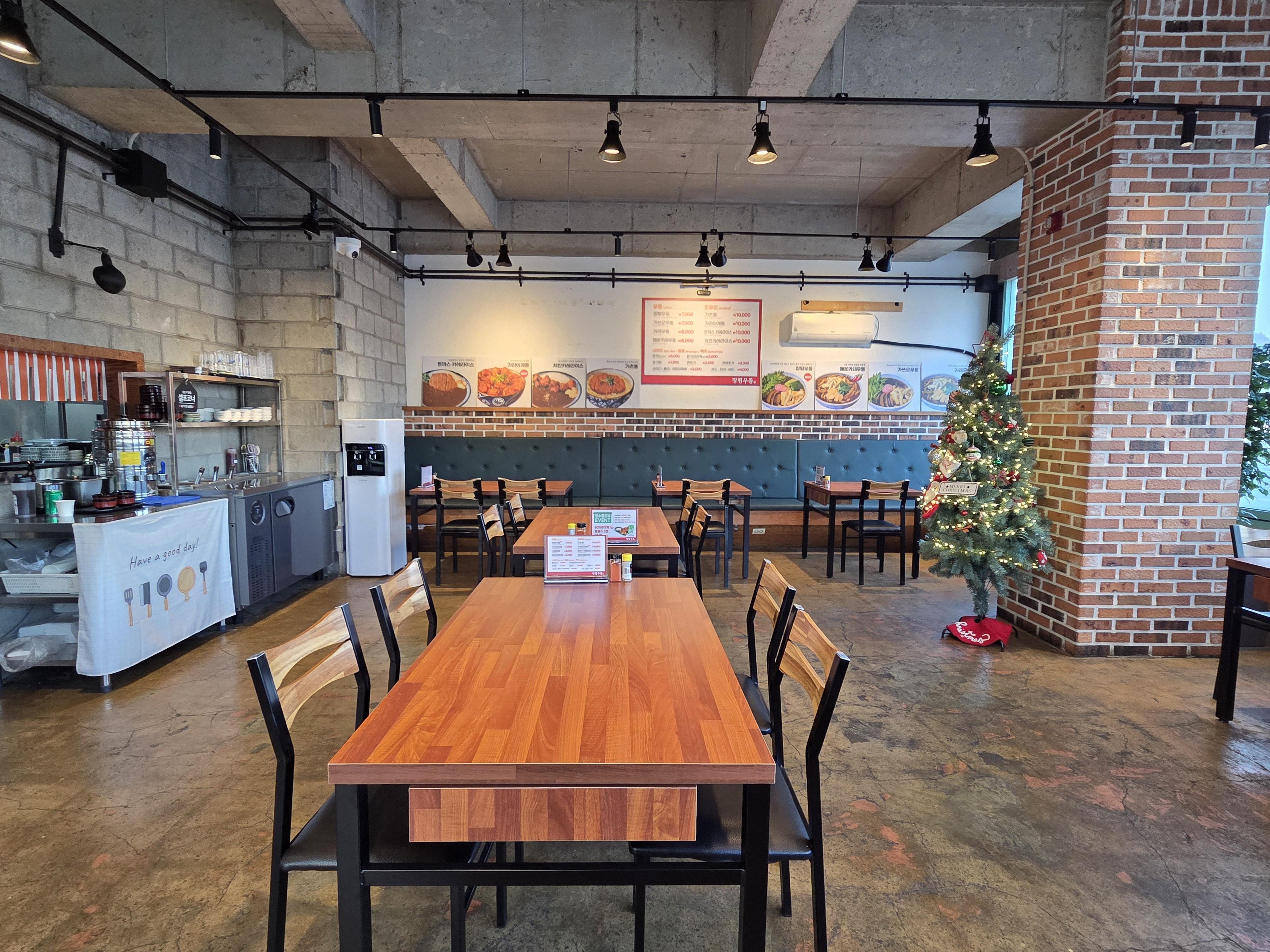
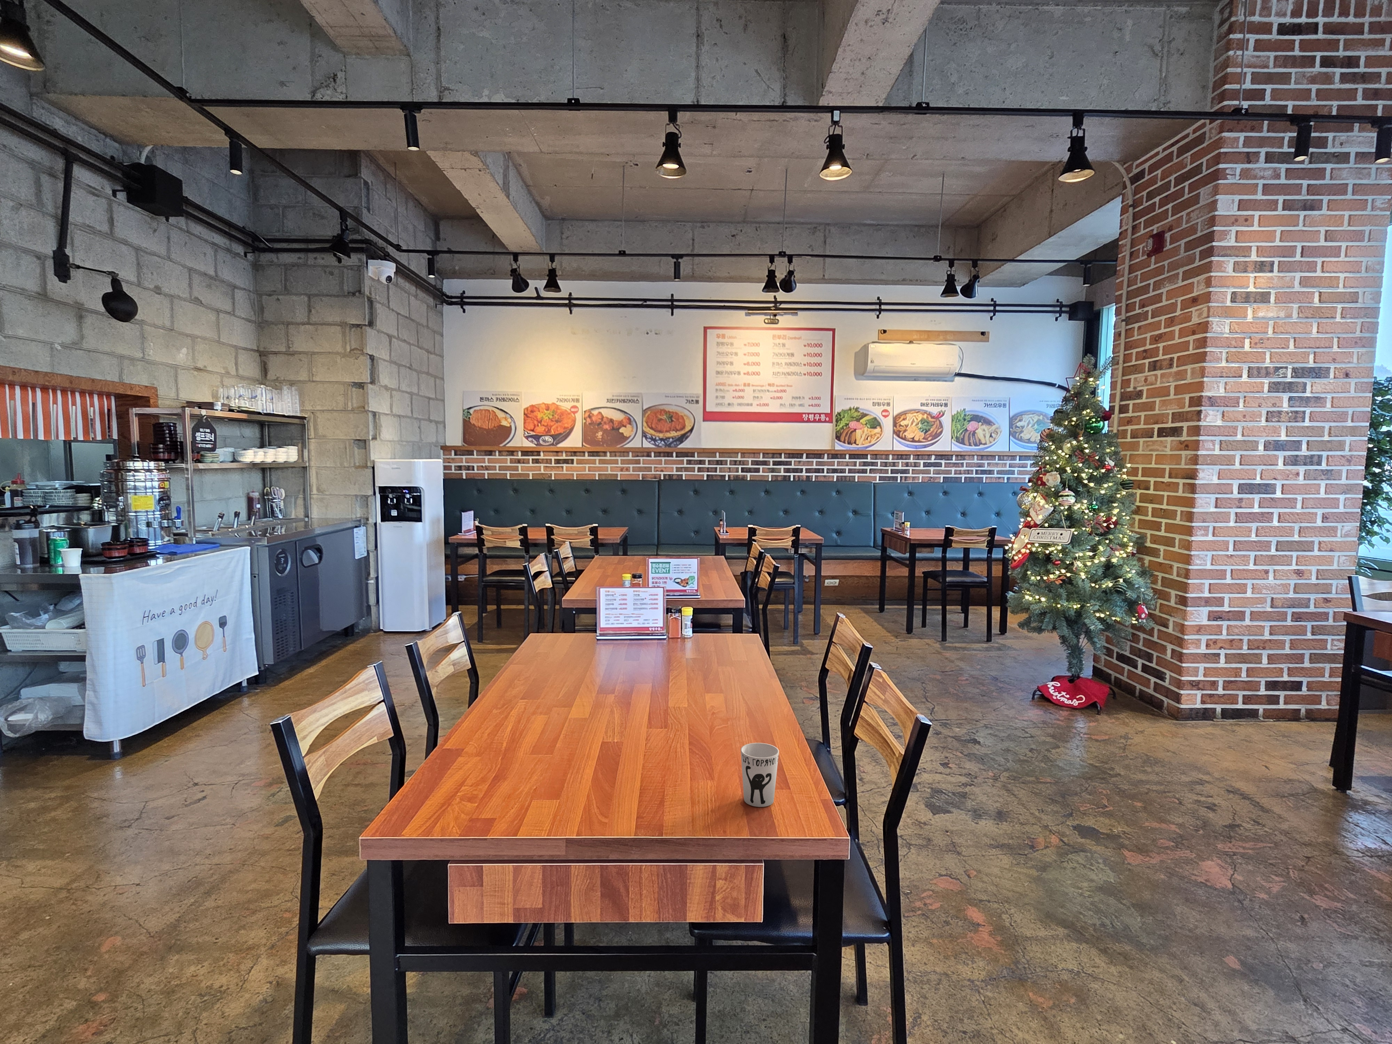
+ cup [740,742,779,807]
